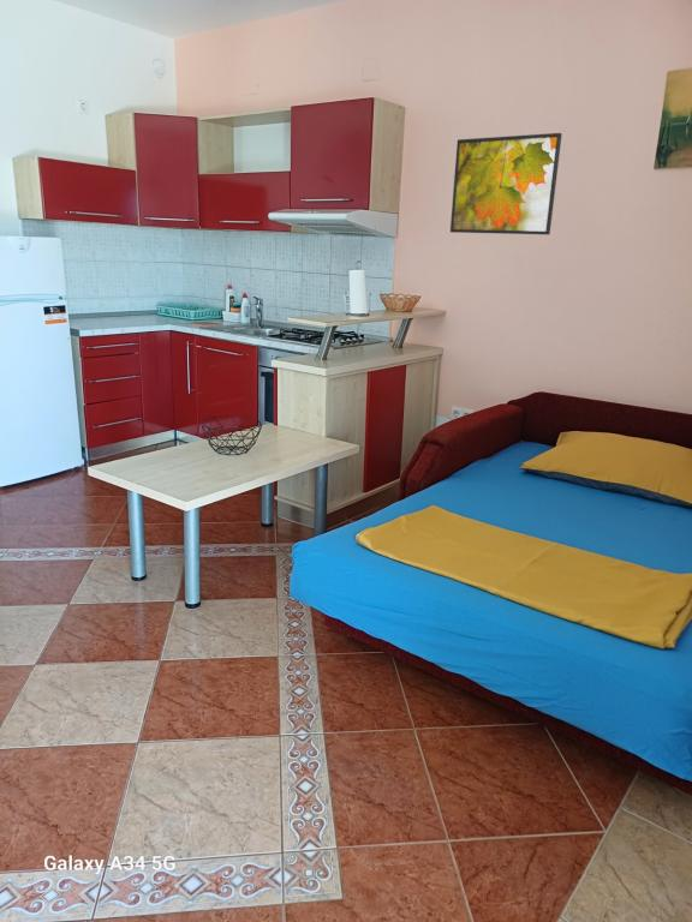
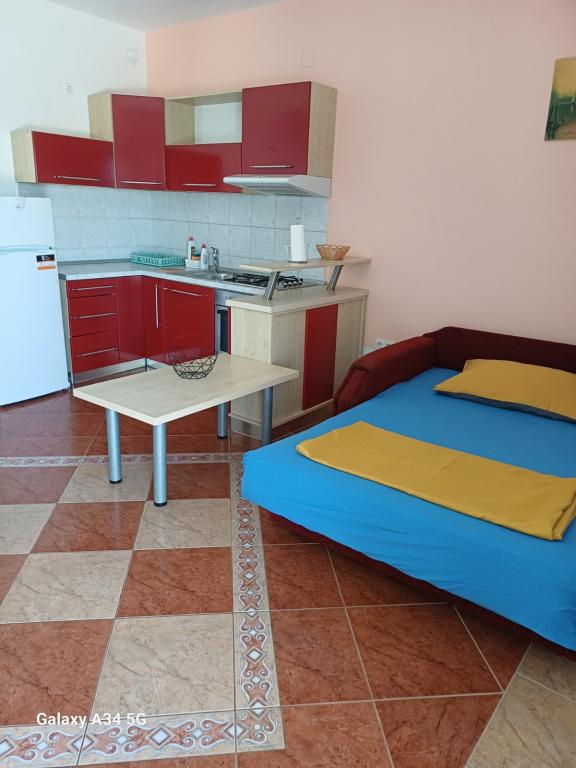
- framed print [449,132,563,235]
